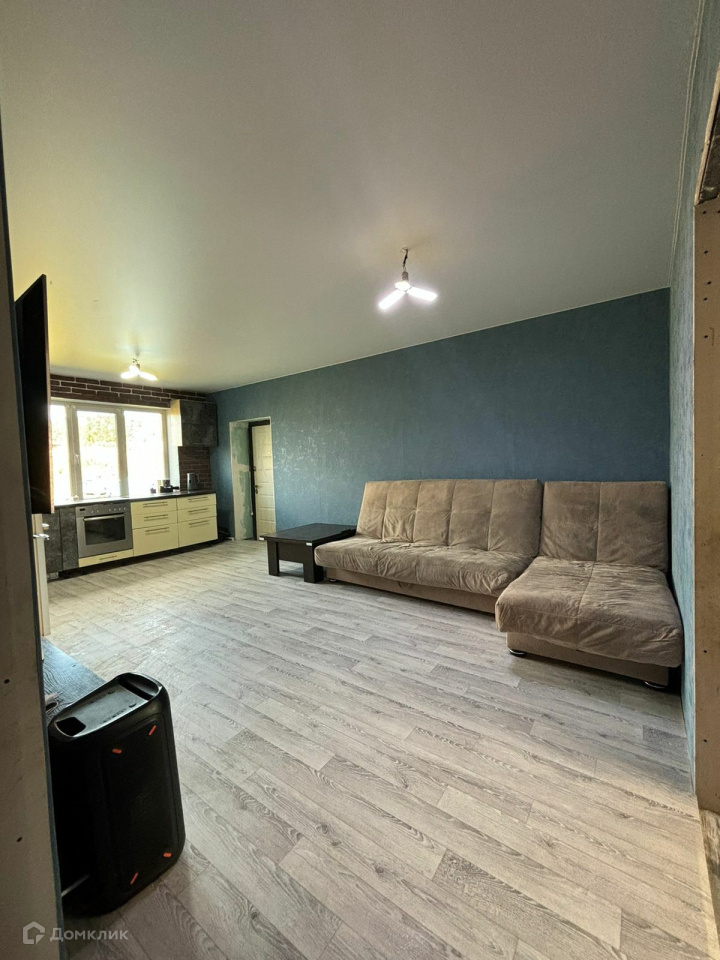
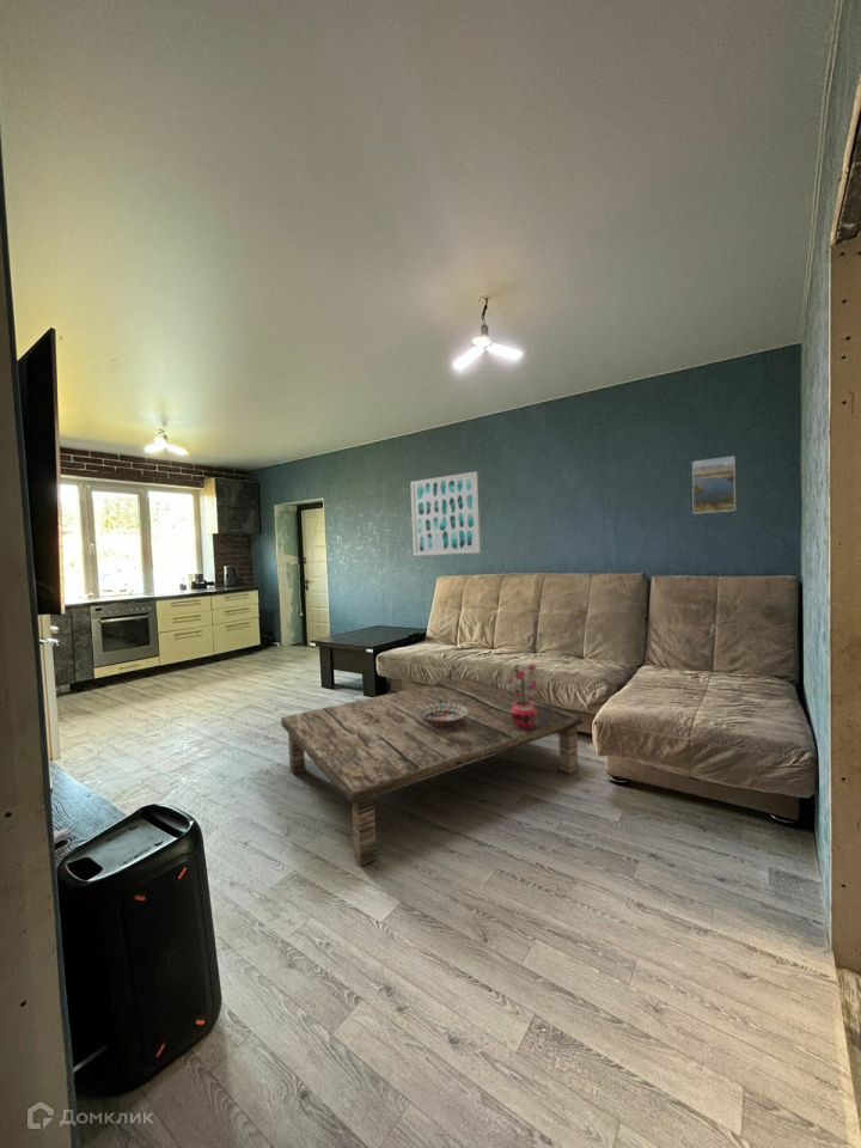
+ wall art [409,470,481,557]
+ coffee table [280,676,584,867]
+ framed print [691,454,737,515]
+ potted plant [506,661,538,729]
+ decorative bowl [417,703,469,728]
